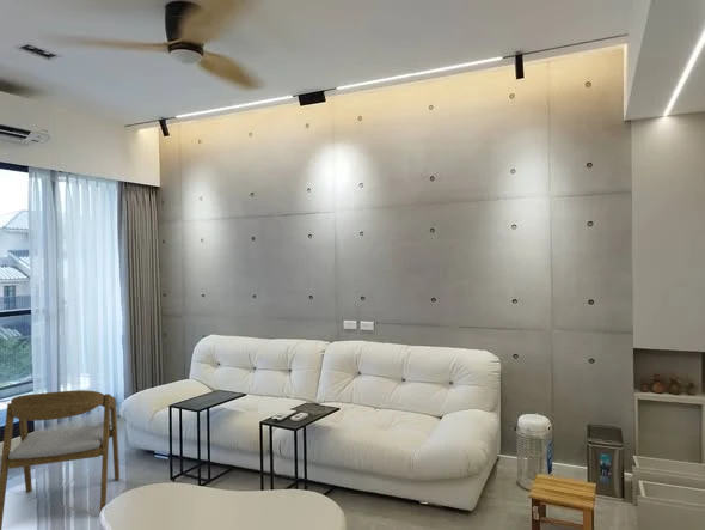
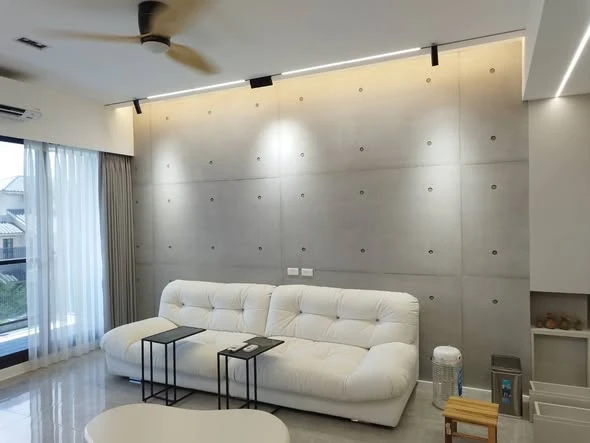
- armchair [0,389,121,530]
